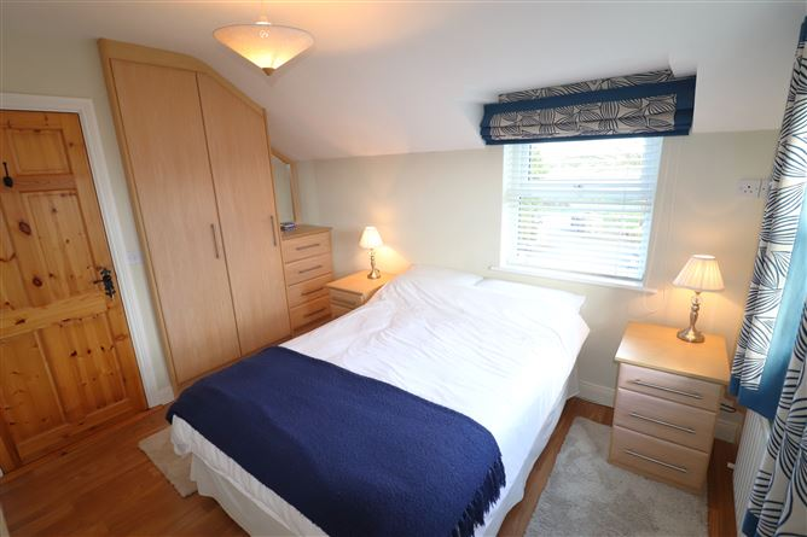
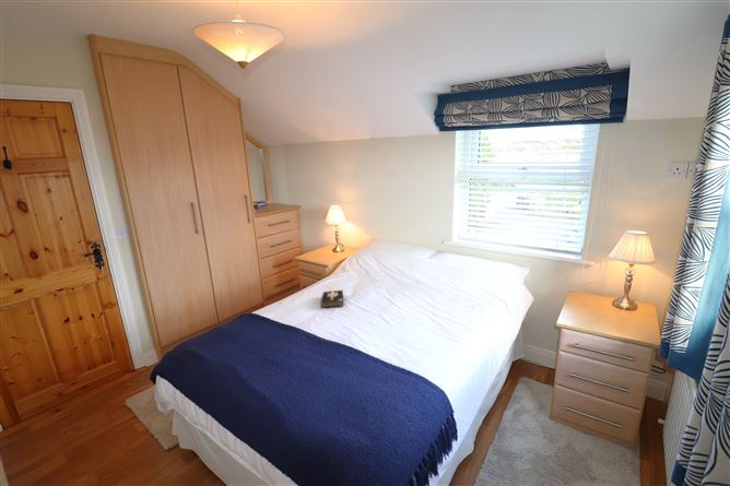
+ hardback book [320,288,344,309]
